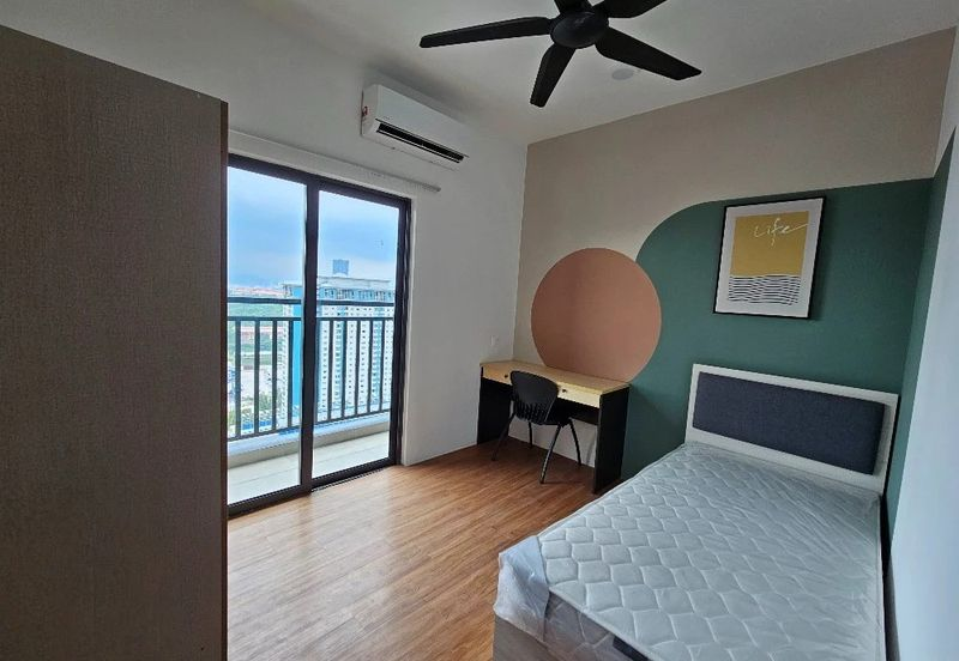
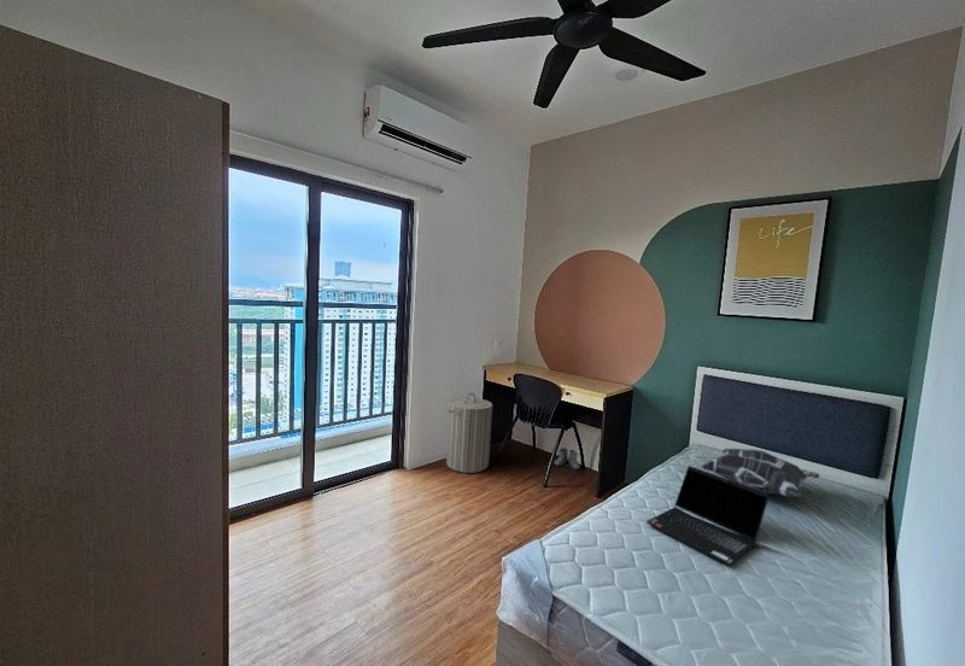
+ laptop computer [645,465,771,566]
+ boots [554,446,581,471]
+ decorative pillow [700,448,821,498]
+ laundry hamper [445,392,493,474]
